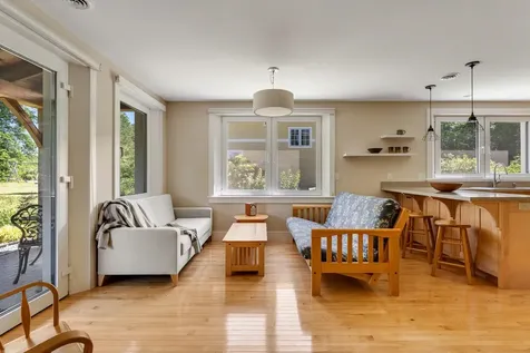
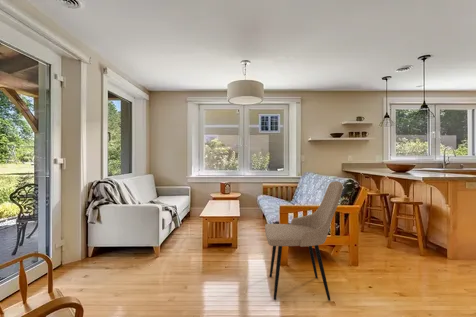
+ dining chair [264,180,344,302]
